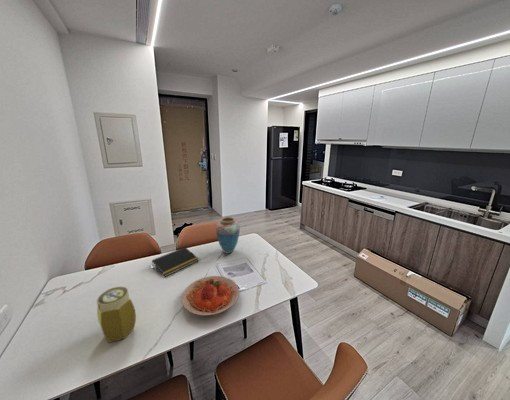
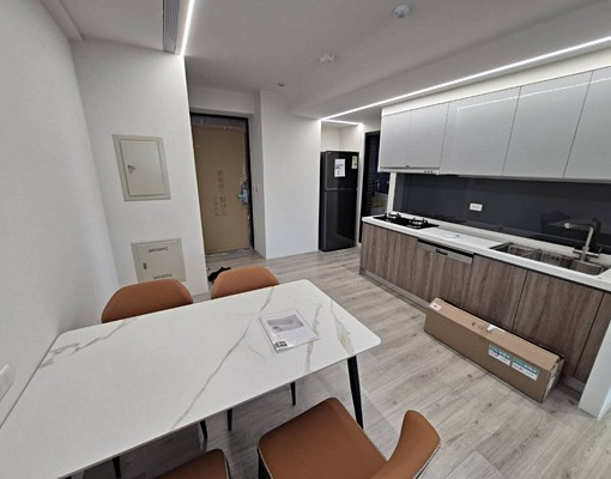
- plate [181,275,240,316]
- notepad [151,246,200,278]
- vase [215,216,241,255]
- jar [96,286,137,343]
